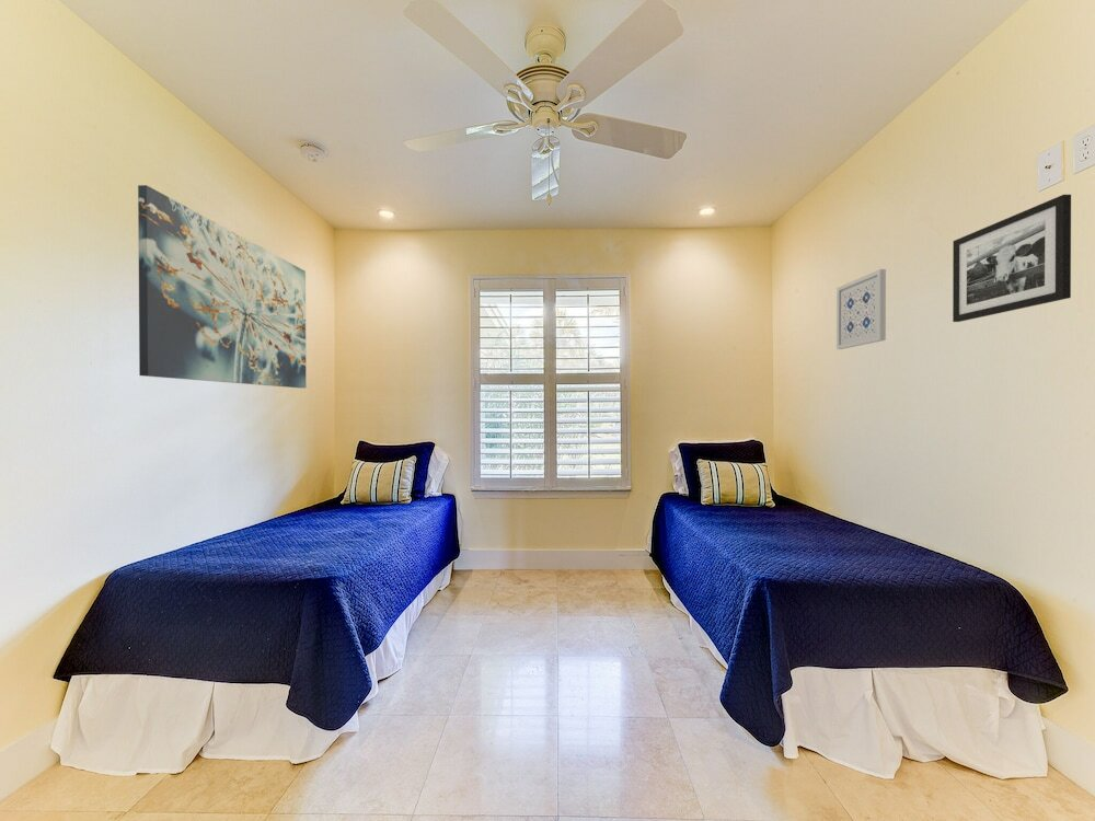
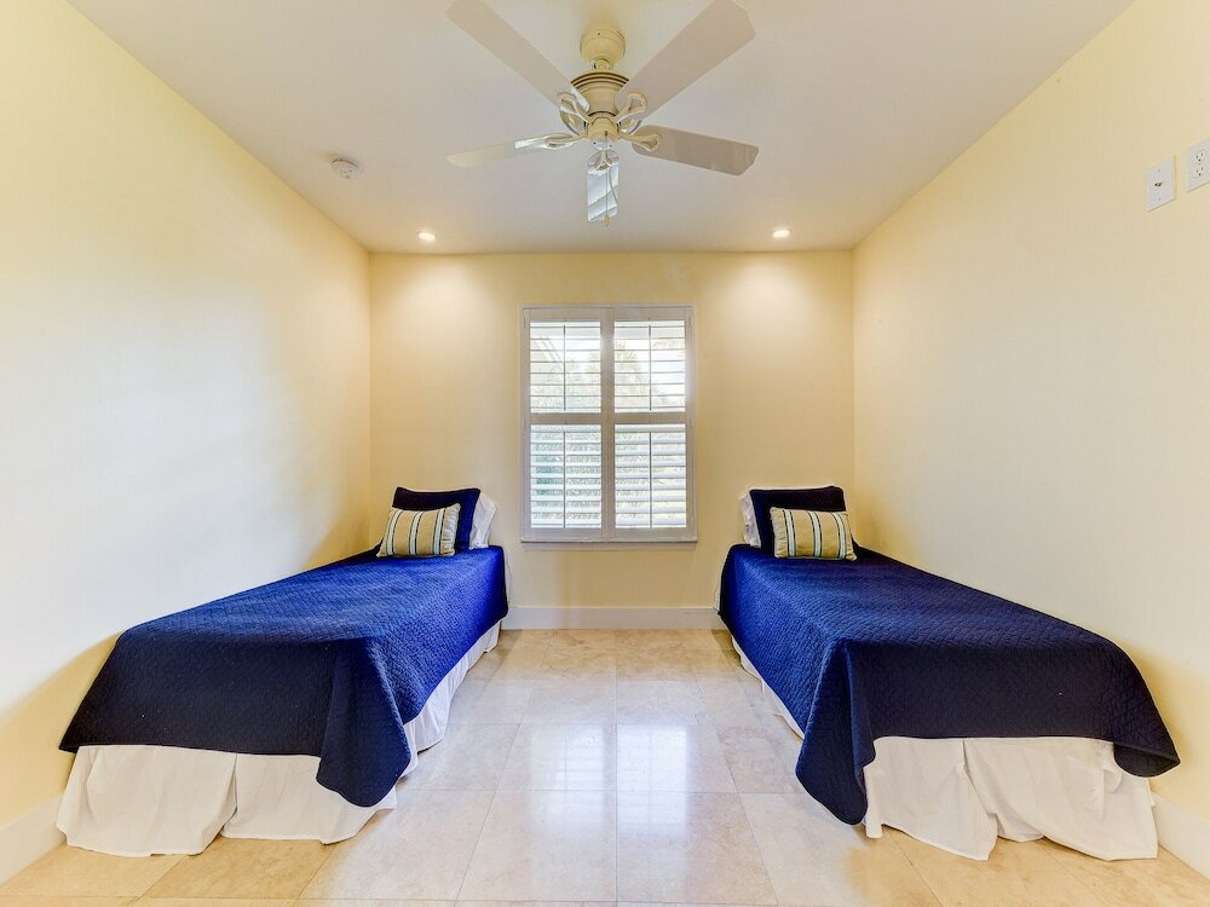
- wall art [137,184,308,389]
- wall art [835,268,887,350]
- picture frame [952,194,1072,323]
